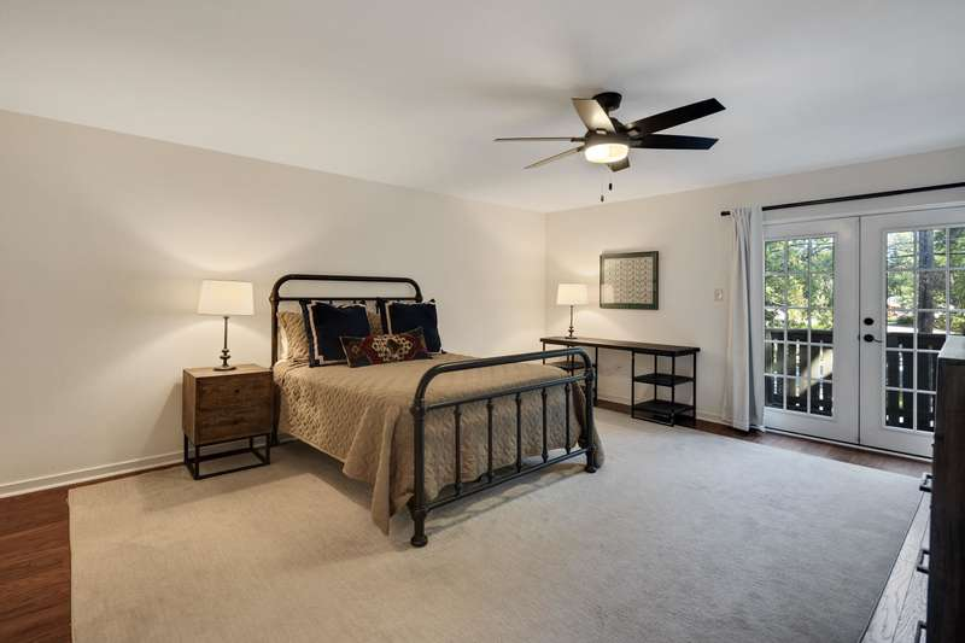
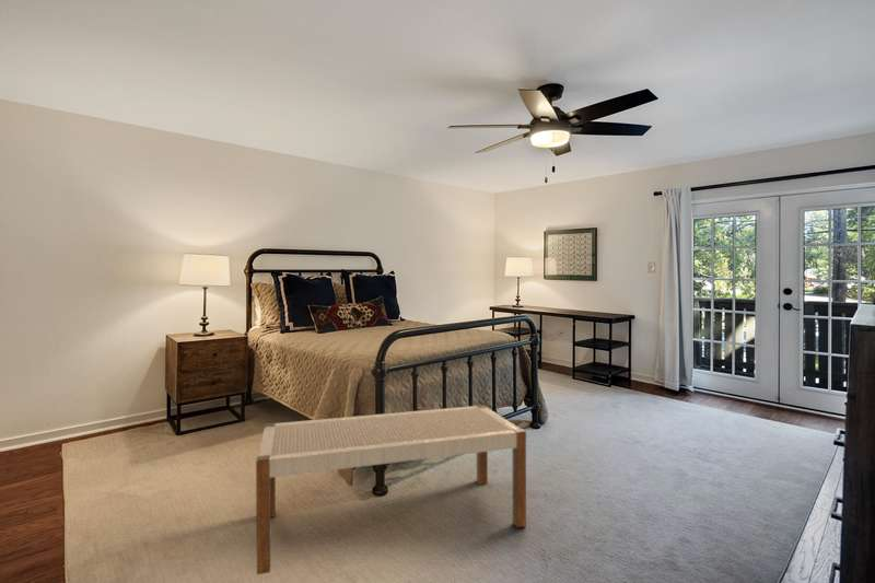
+ bench [255,404,527,575]
